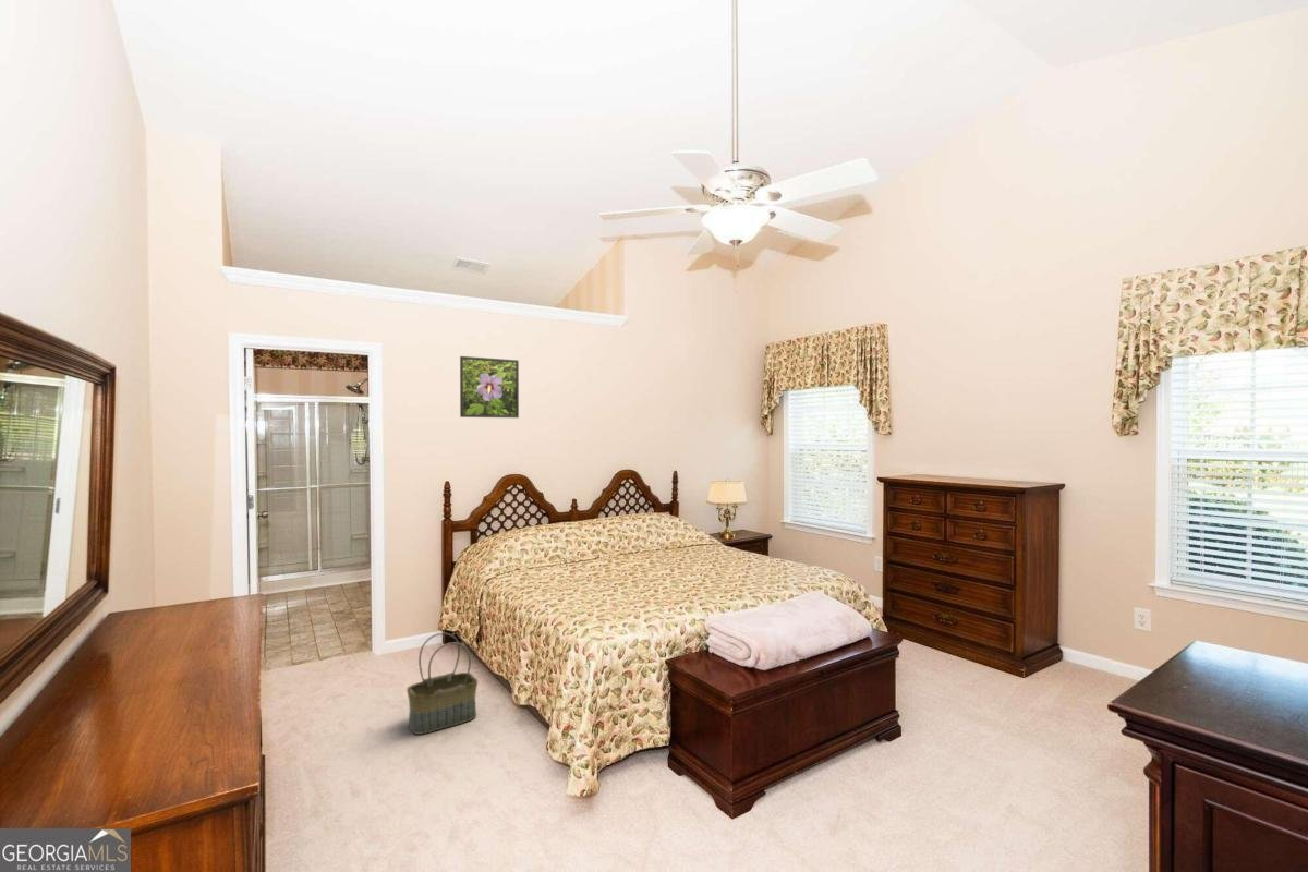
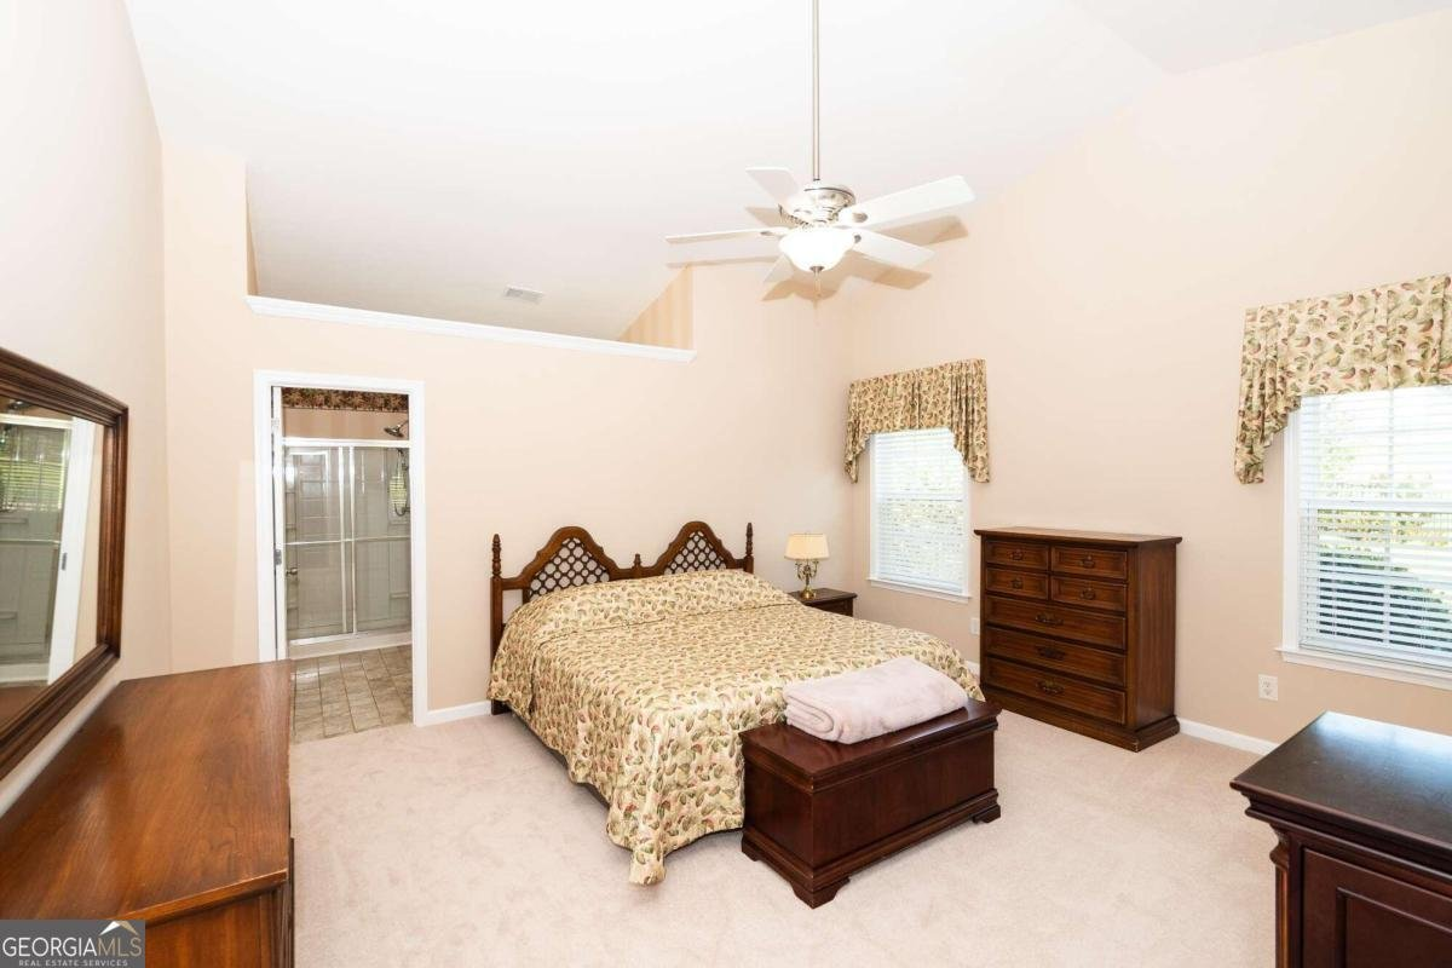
- basket [405,632,479,736]
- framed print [459,355,520,419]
